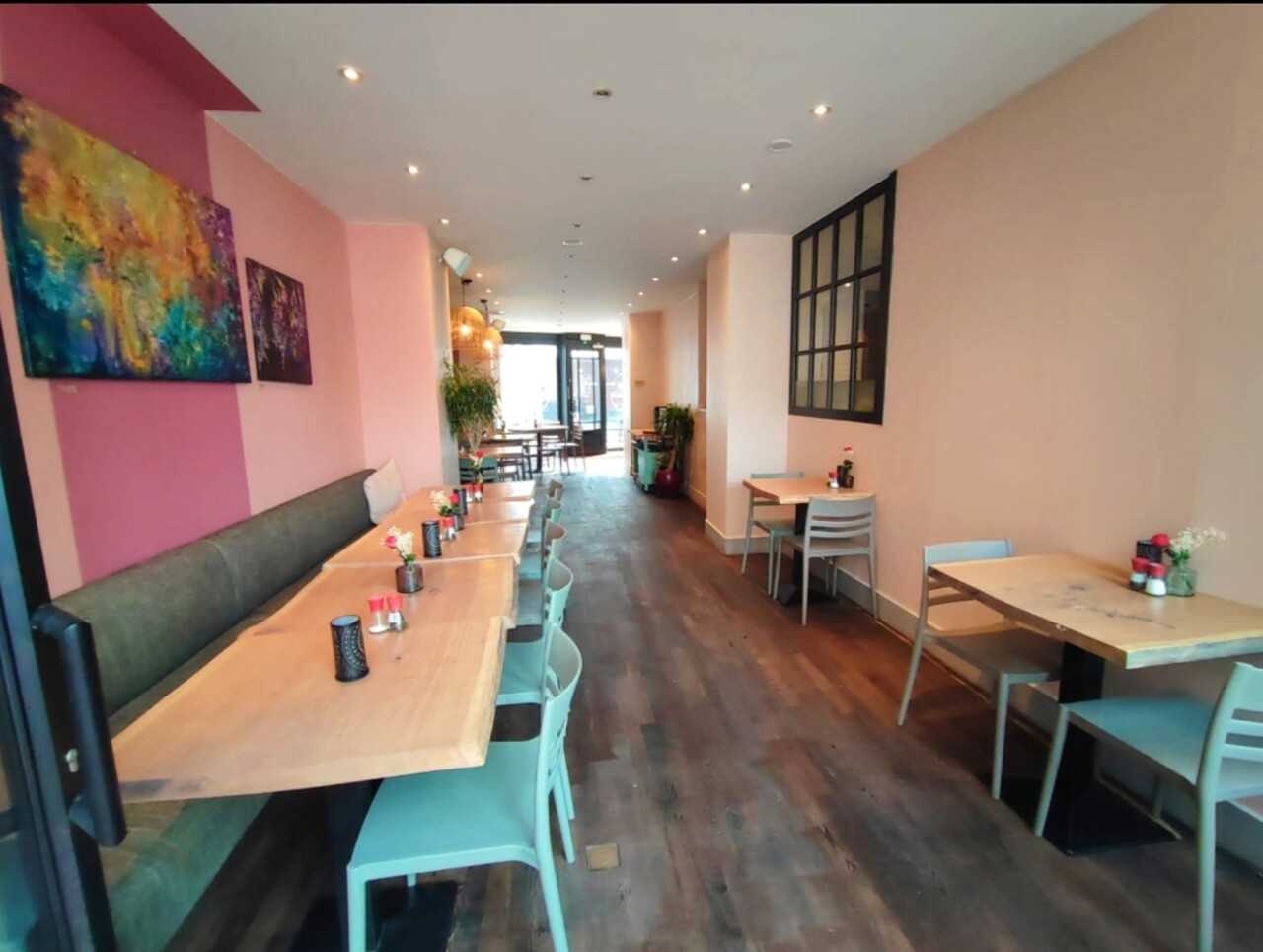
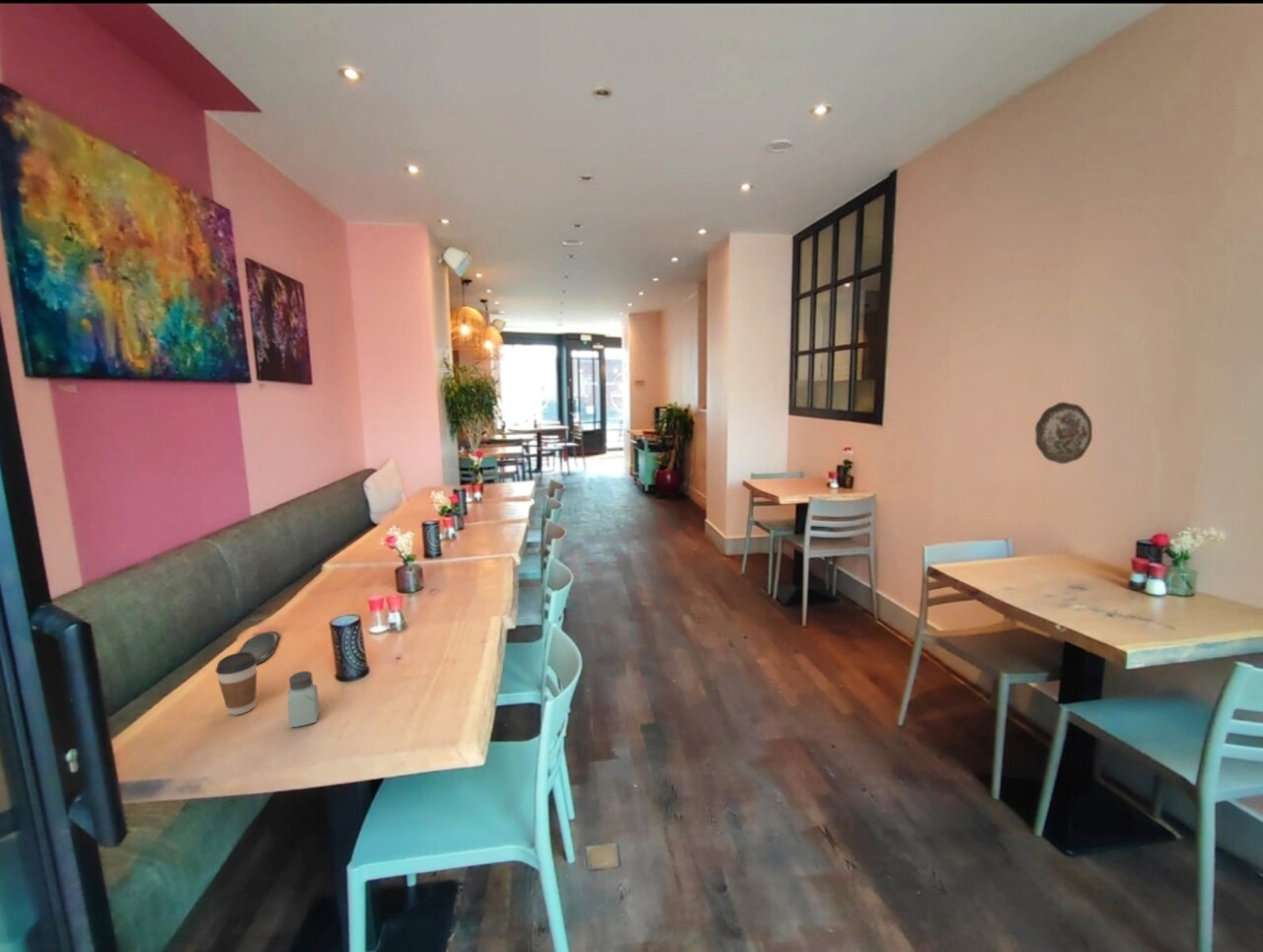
+ saltshaker [286,670,321,728]
+ decorative plate [1034,402,1093,465]
+ coffee cup [215,652,258,716]
+ oval tray [237,630,281,665]
